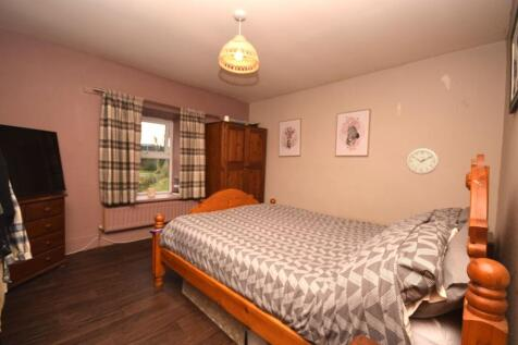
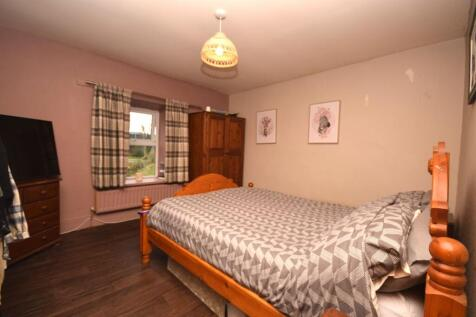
- wall clock [405,147,440,175]
